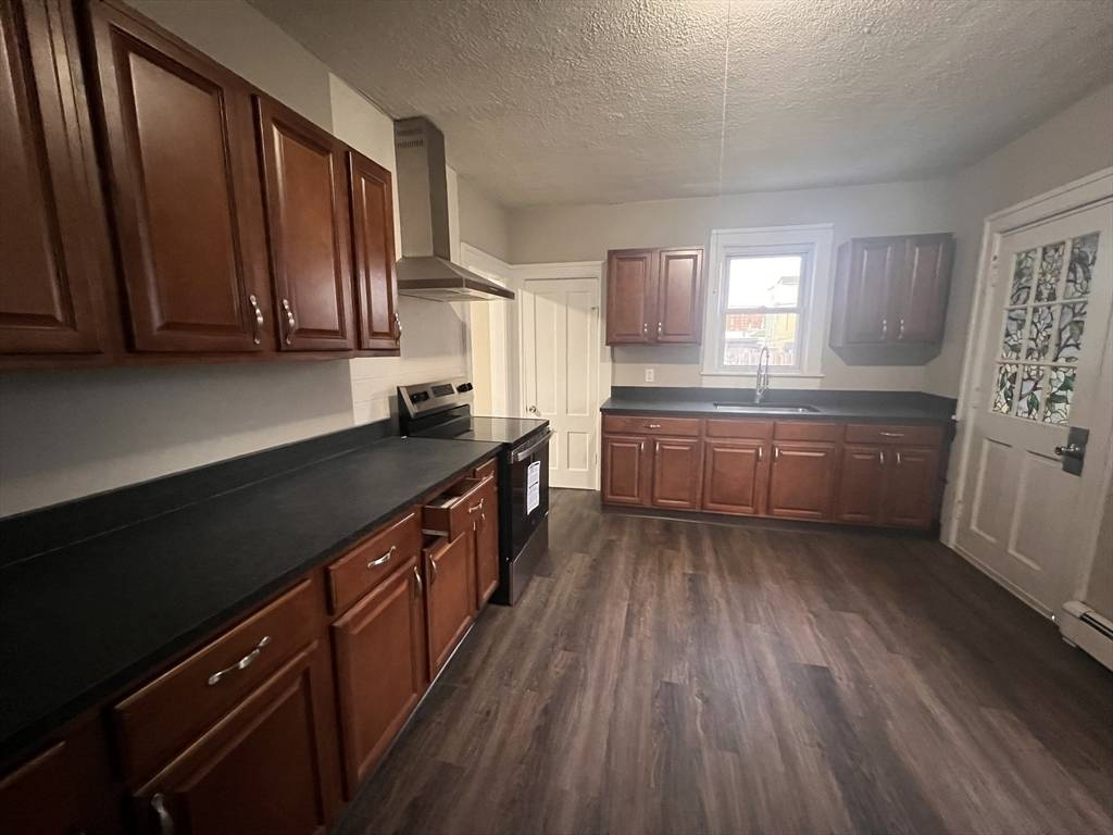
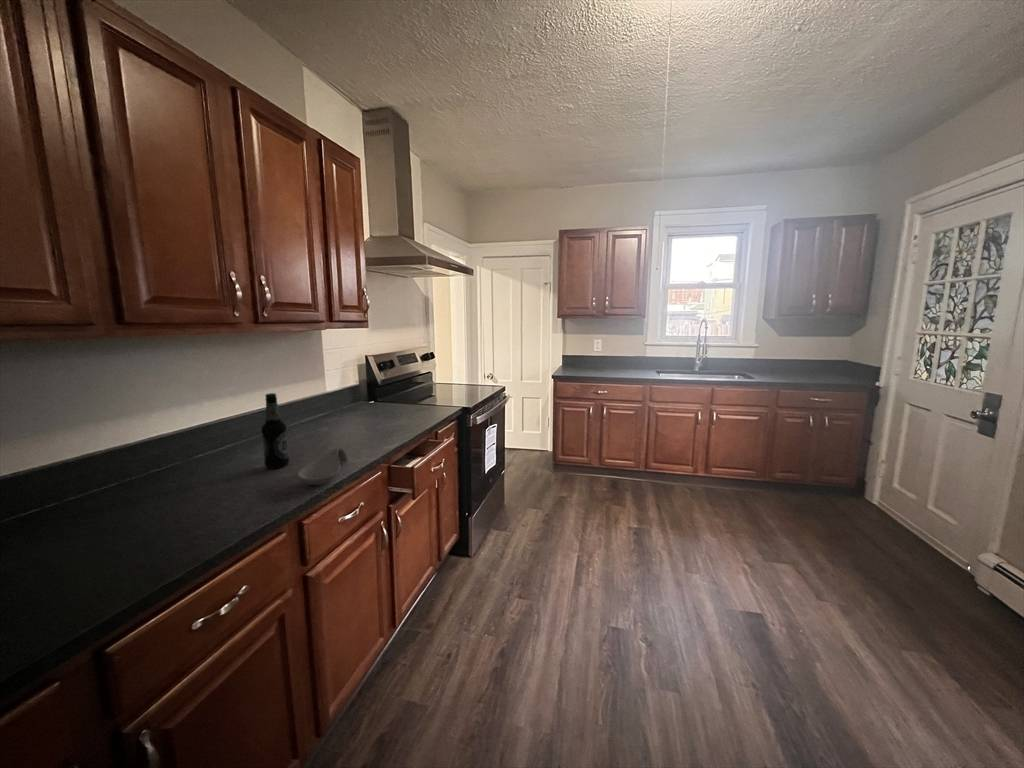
+ spoon rest [296,446,349,486]
+ bottle [260,392,290,469]
